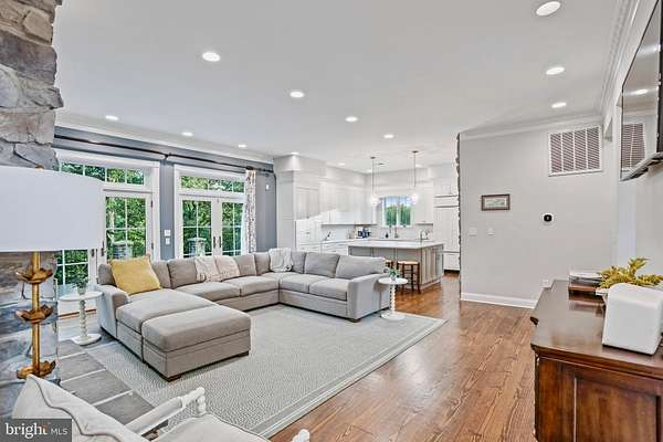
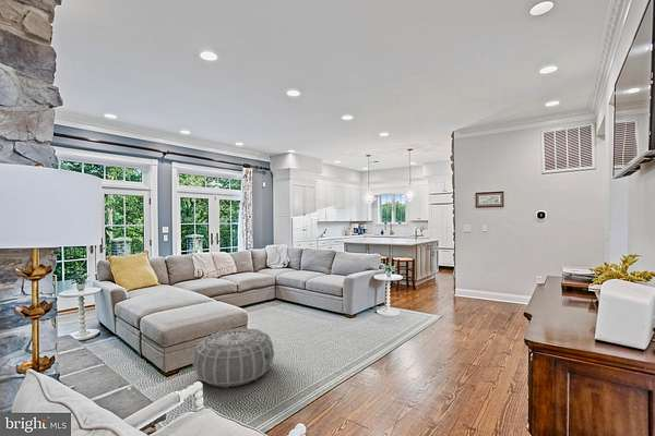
+ air purifier [192,327,275,388]
